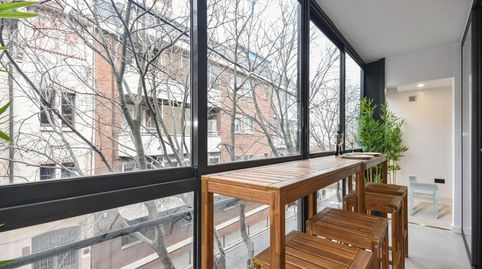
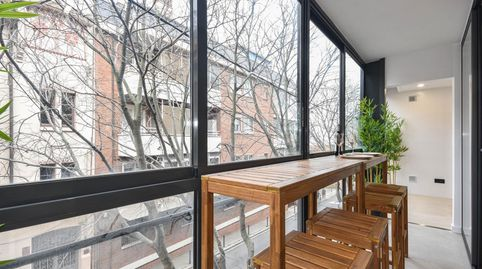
- stool [409,181,439,220]
